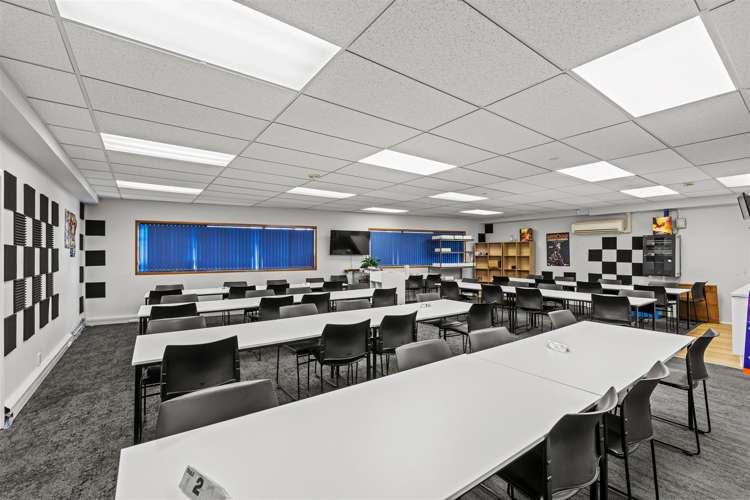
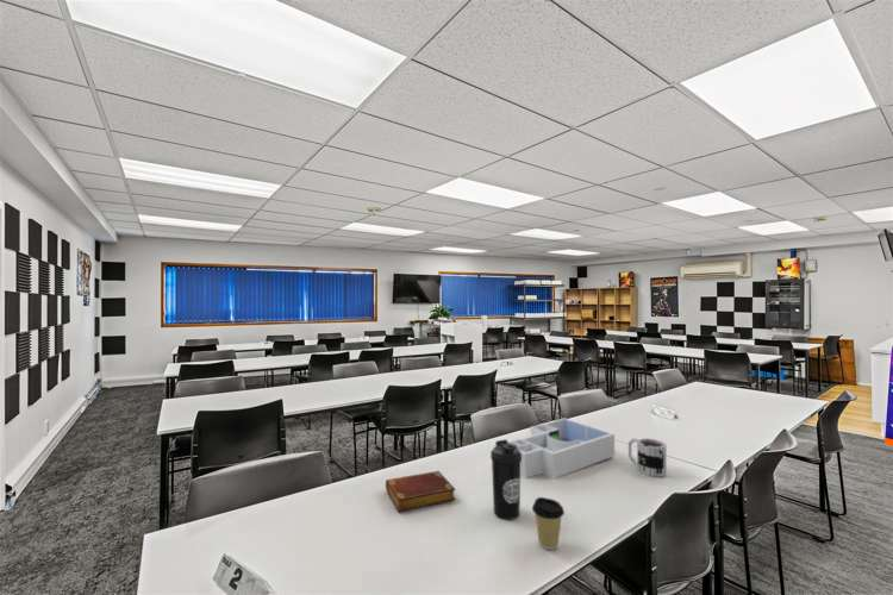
+ book [385,470,457,513]
+ mug [627,437,668,478]
+ water bottle [489,438,522,521]
+ desk organizer [508,416,616,480]
+ coffee cup [531,496,566,551]
